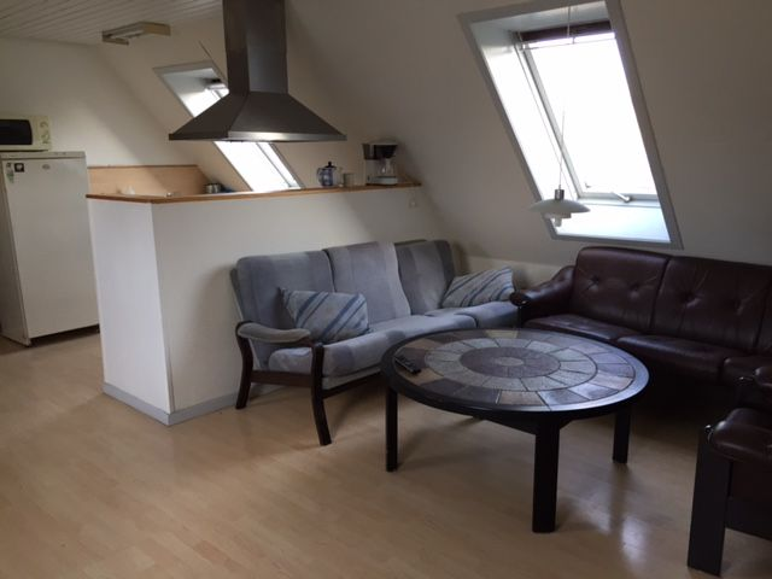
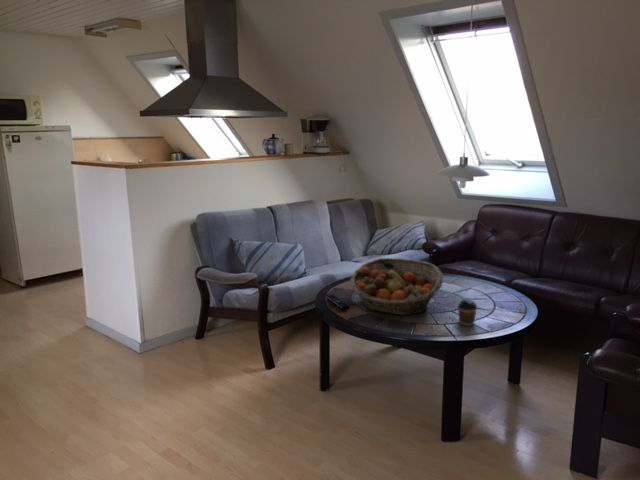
+ coffee cup [457,298,478,327]
+ fruit basket [349,257,444,316]
